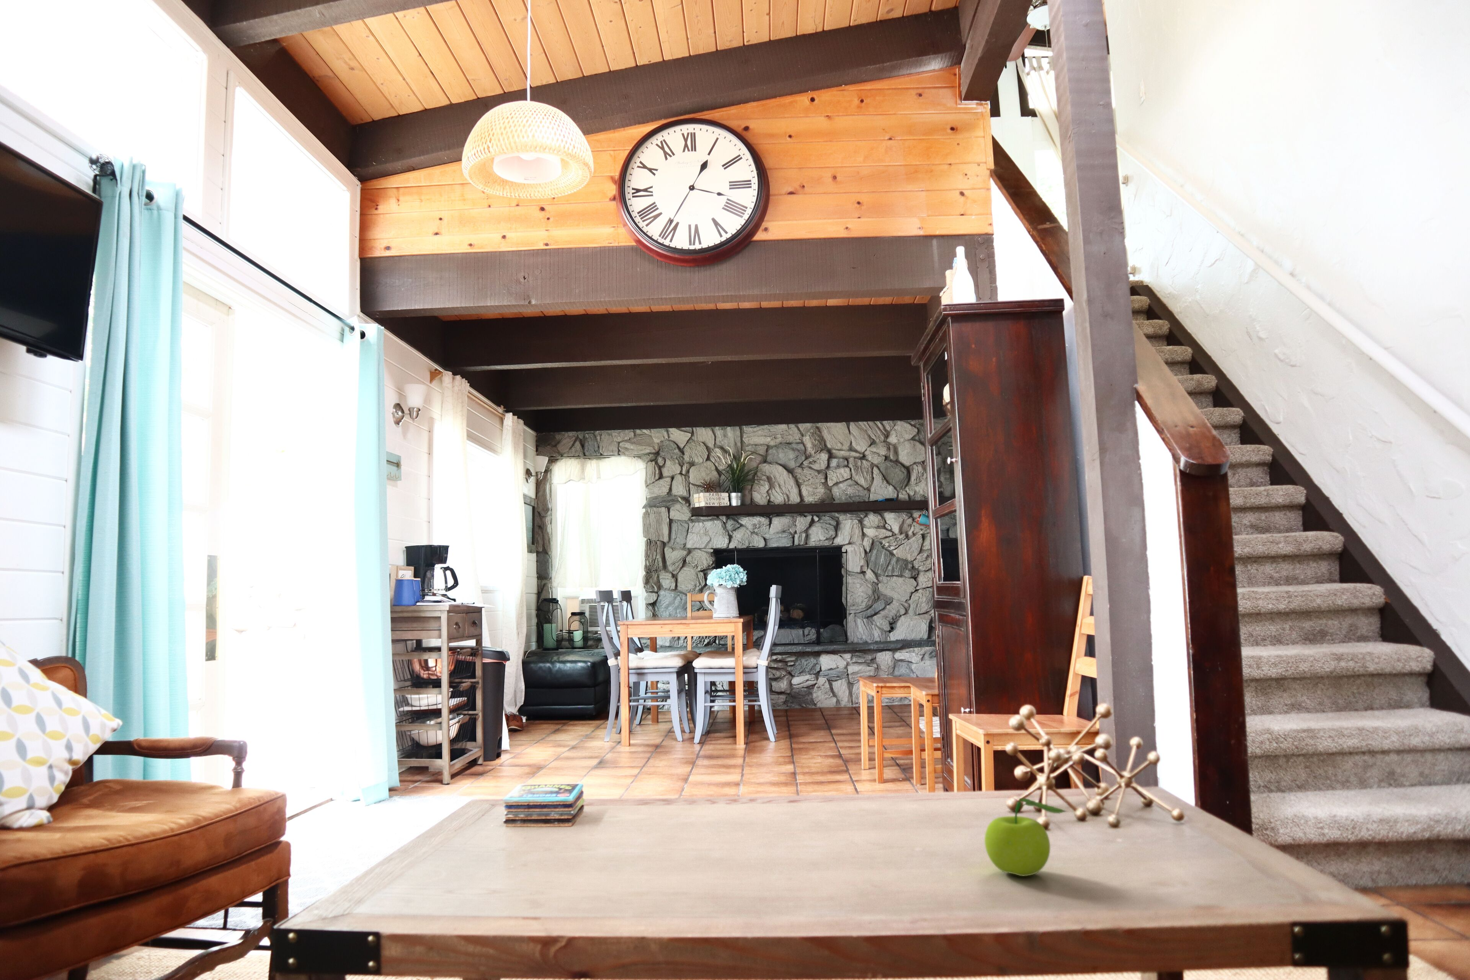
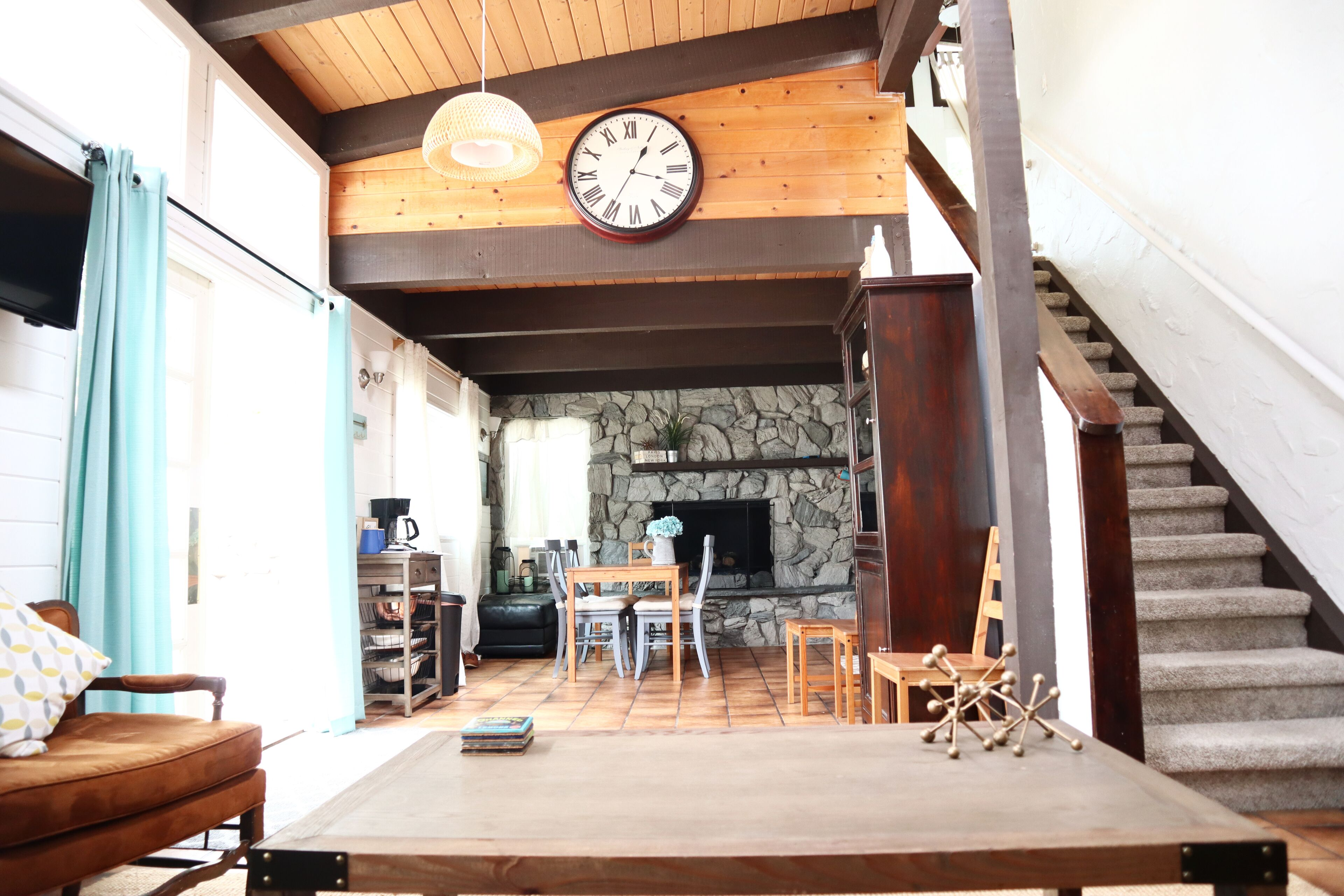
- fruit [984,797,1070,877]
